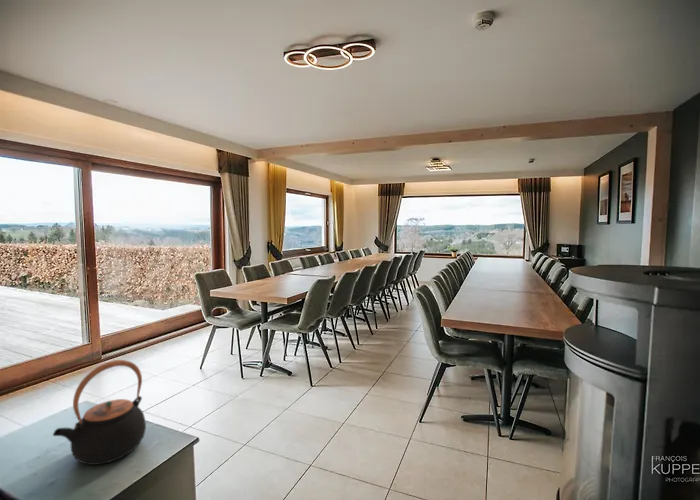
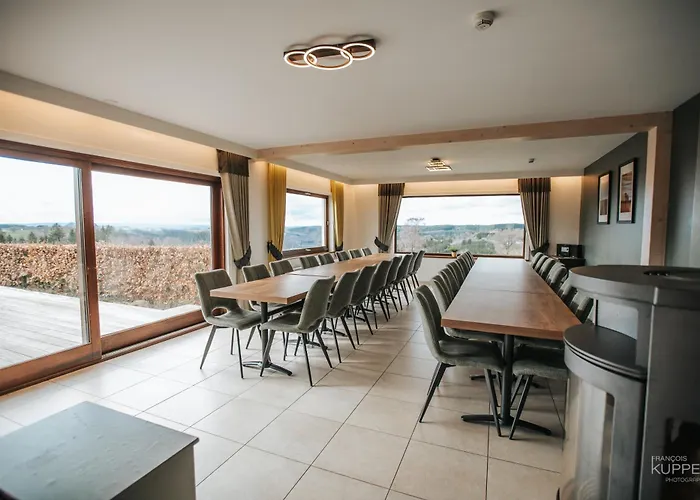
- teapot [52,359,147,466]
